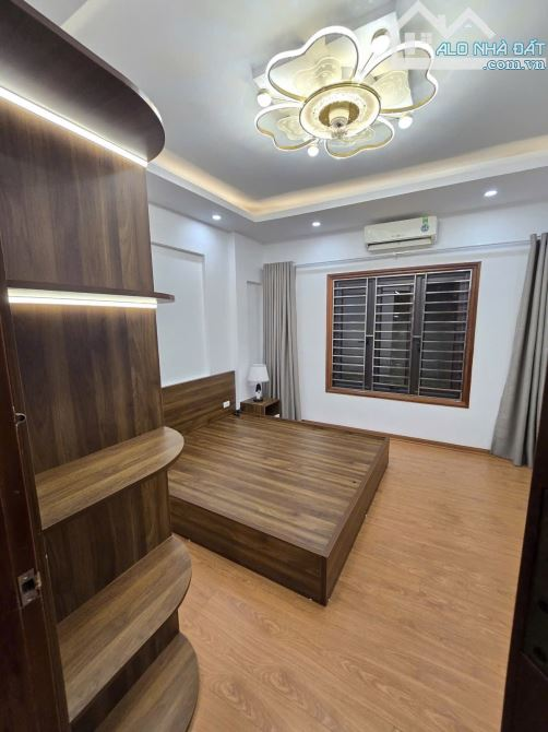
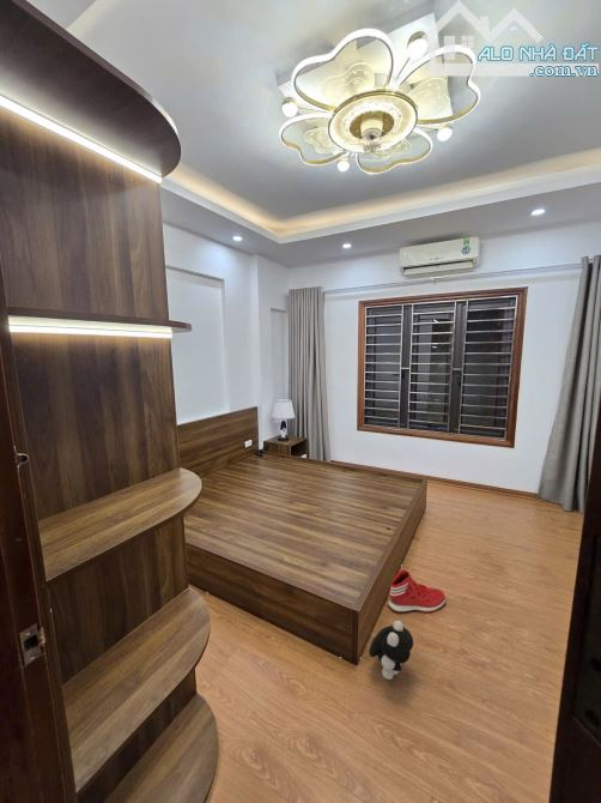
+ plush toy [368,620,414,681]
+ sneaker [388,569,447,614]
